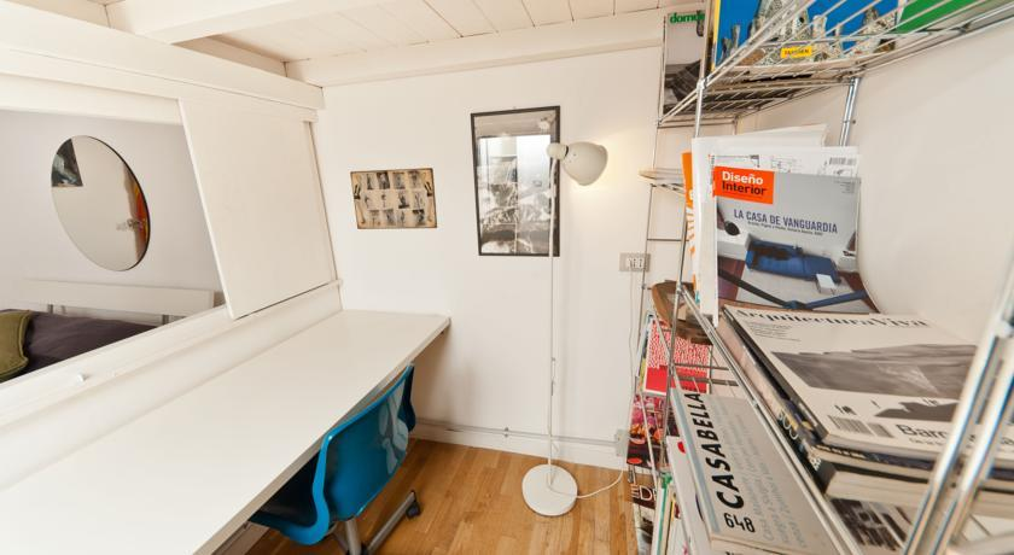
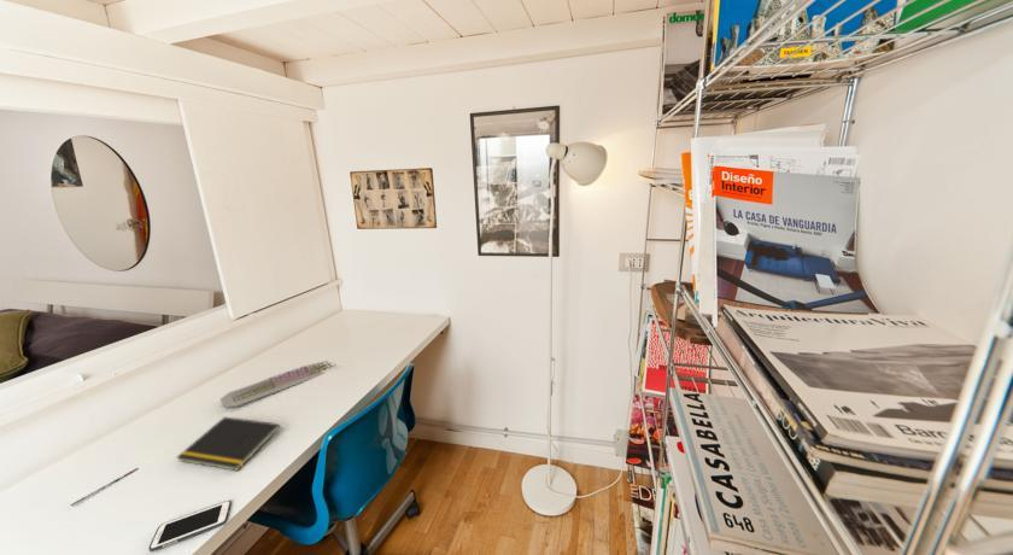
+ notepad [175,416,281,472]
+ cell phone [148,500,233,553]
+ keyboard [219,360,338,408]
+ pen [70,467,140,508]
